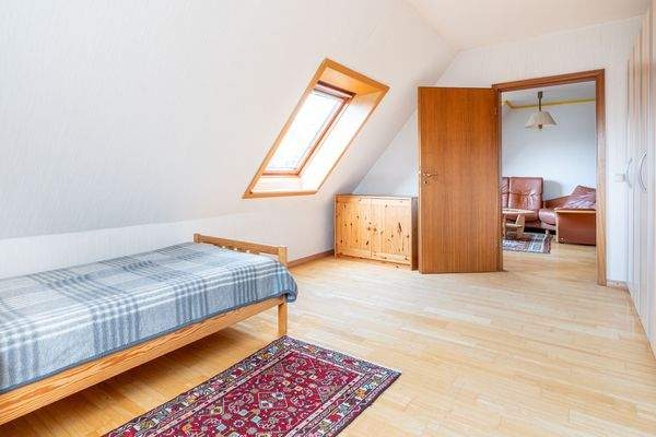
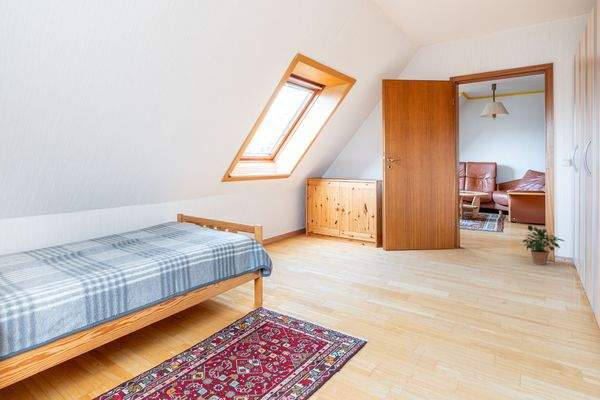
+ potted plant [520,225,565,265]
